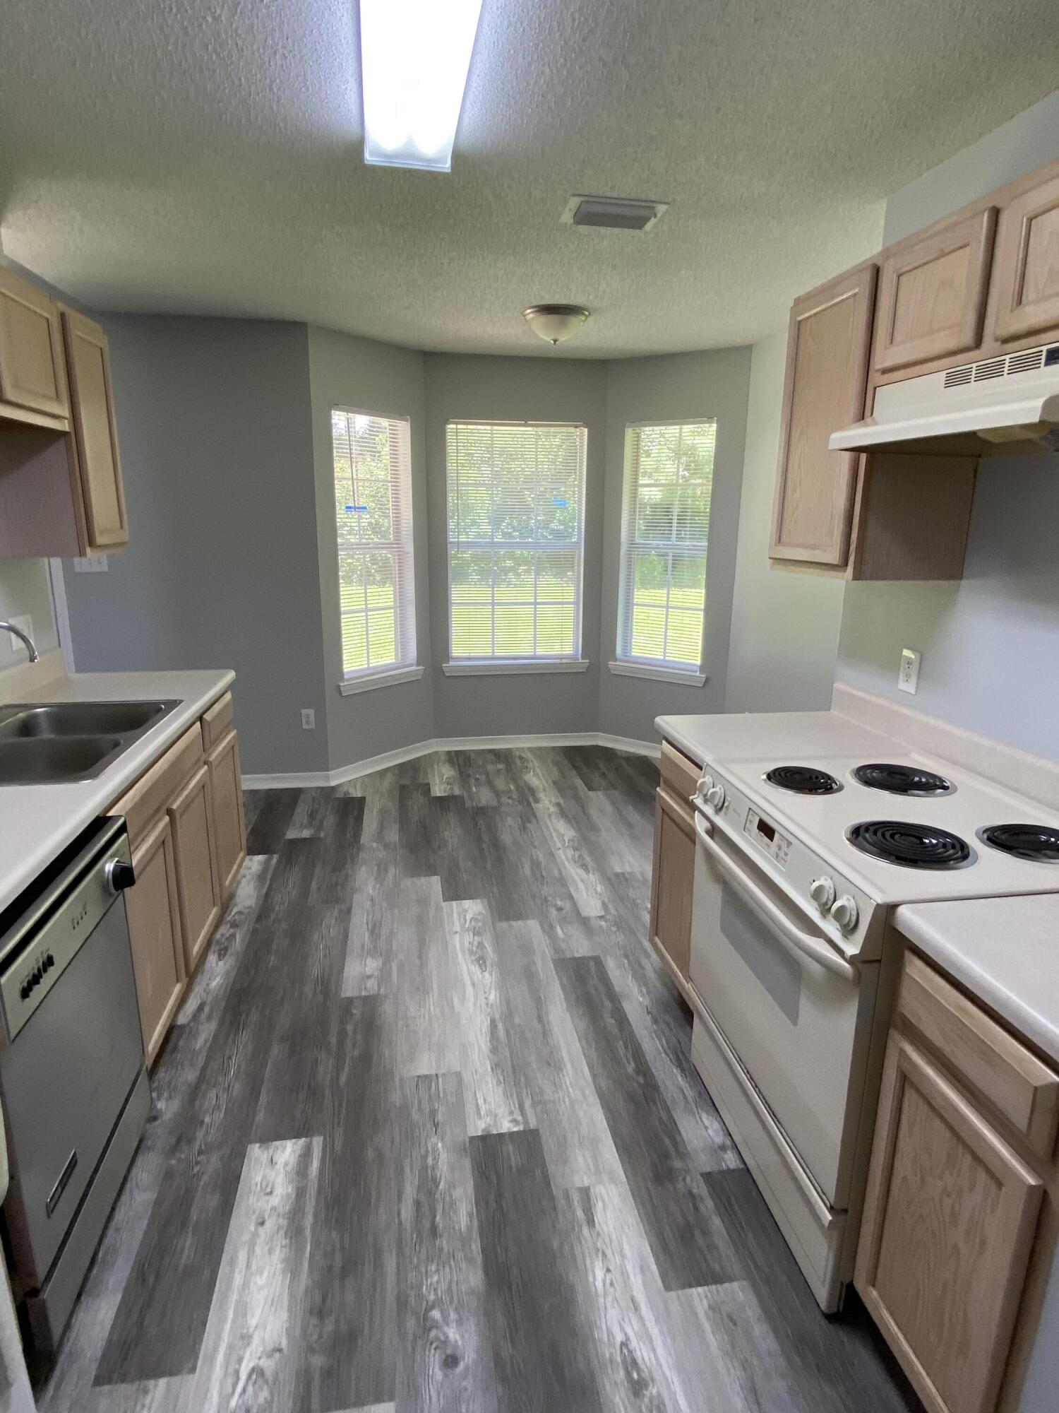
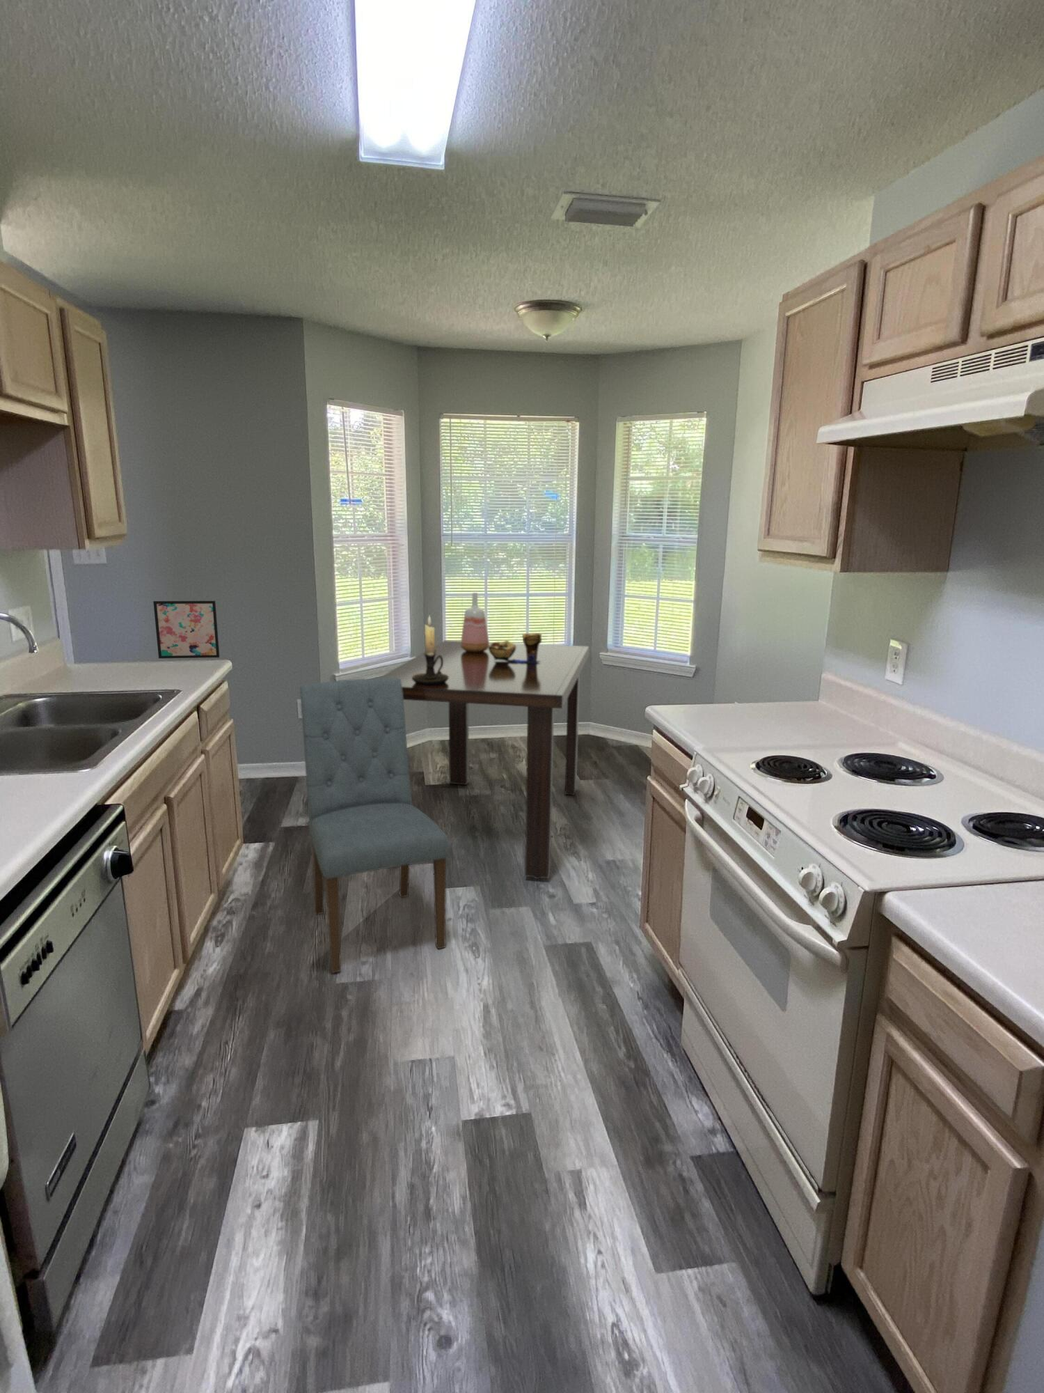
+ dining chair [299,678,451,974]
+ decorative bowl [489,633,543,664]
+ dining table [378,639,590,880]
+ wall art [152,600,220,659]
+ vase [461,592,490,652]
+ candle holder [412,615,449,686]
